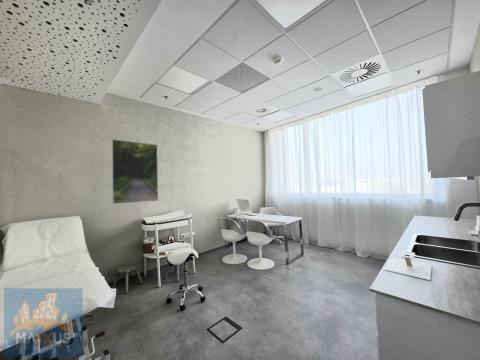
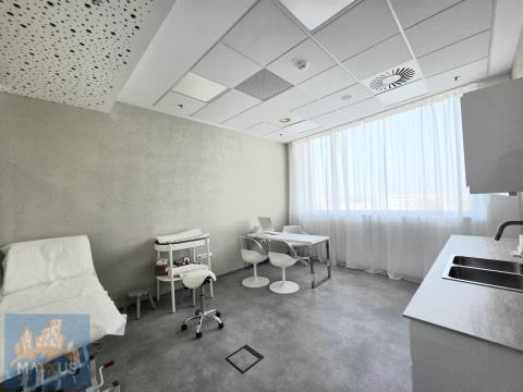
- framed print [111,138,159,205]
- diving board [383,250,433,281]
